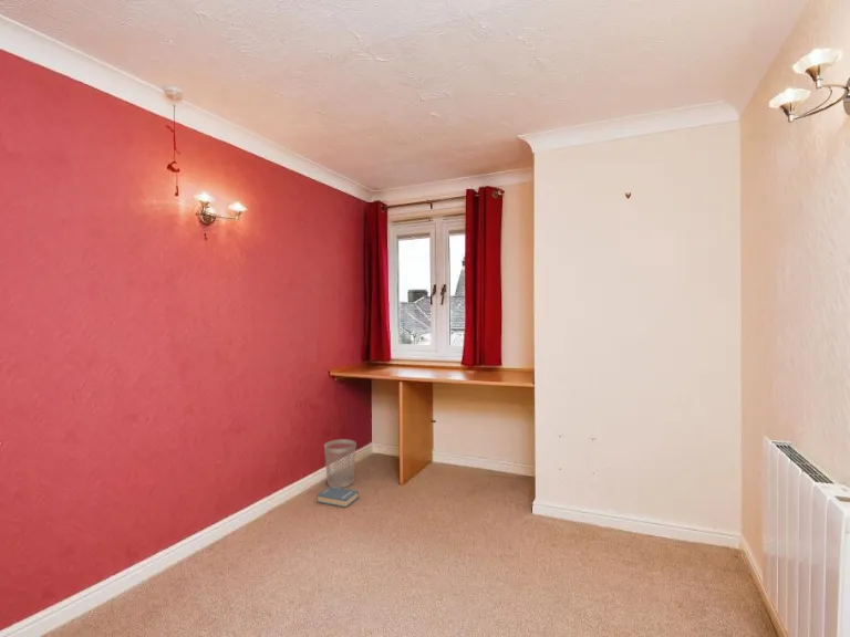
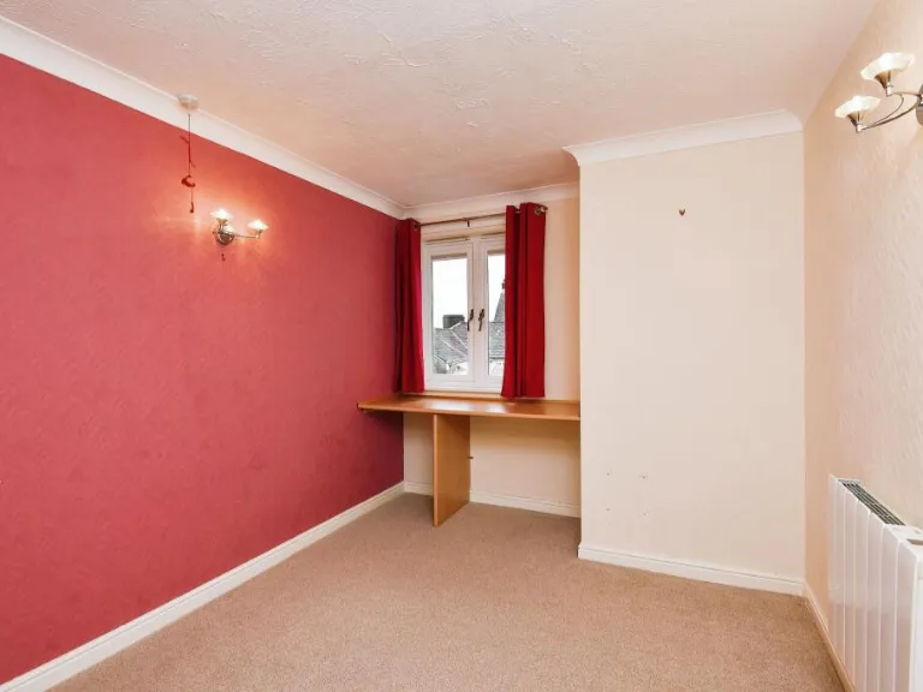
- wastebasket [323,438,357,489]
- book [317,487,360,509]
